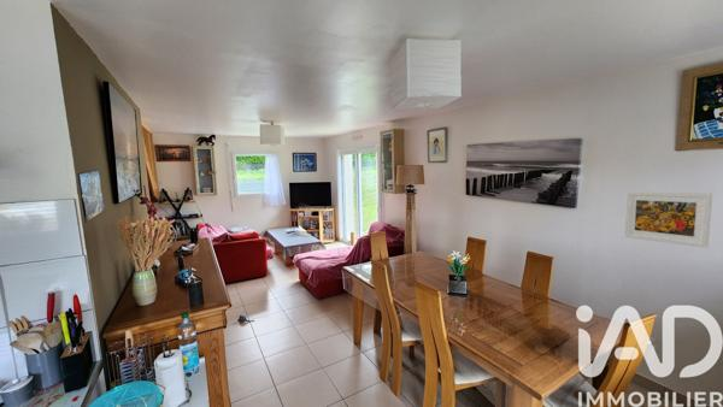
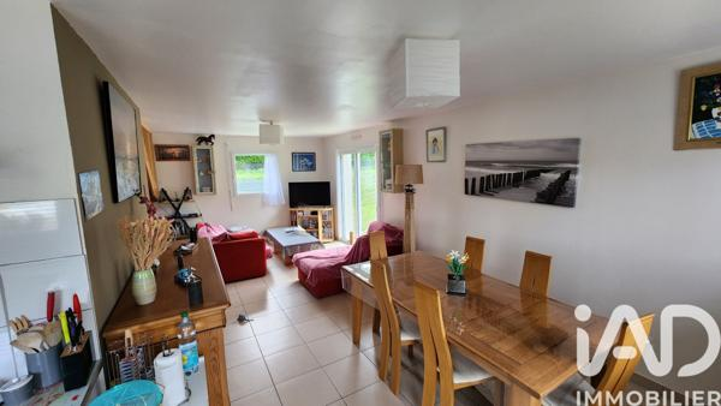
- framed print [623,190,713,249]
